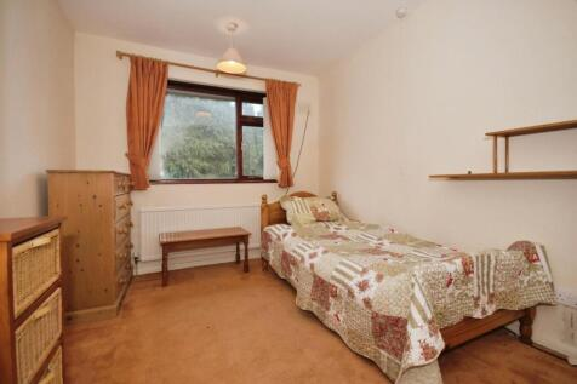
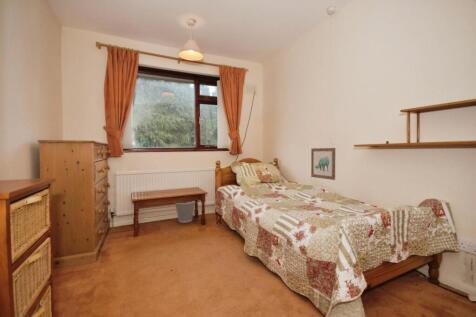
+ wall art [310,147,336,181]
+ wastebasket [174,200,196,224]
